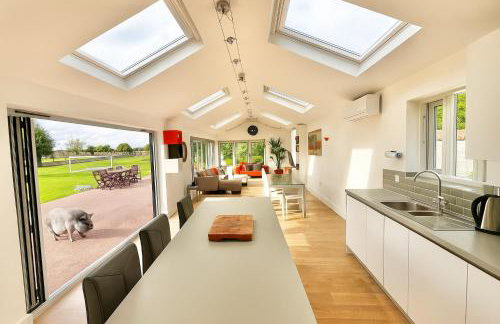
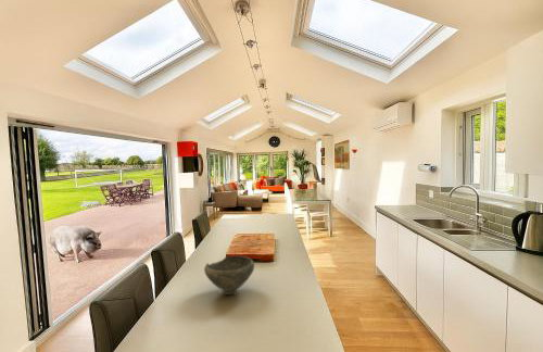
+ bowl [203,255,255,296]
